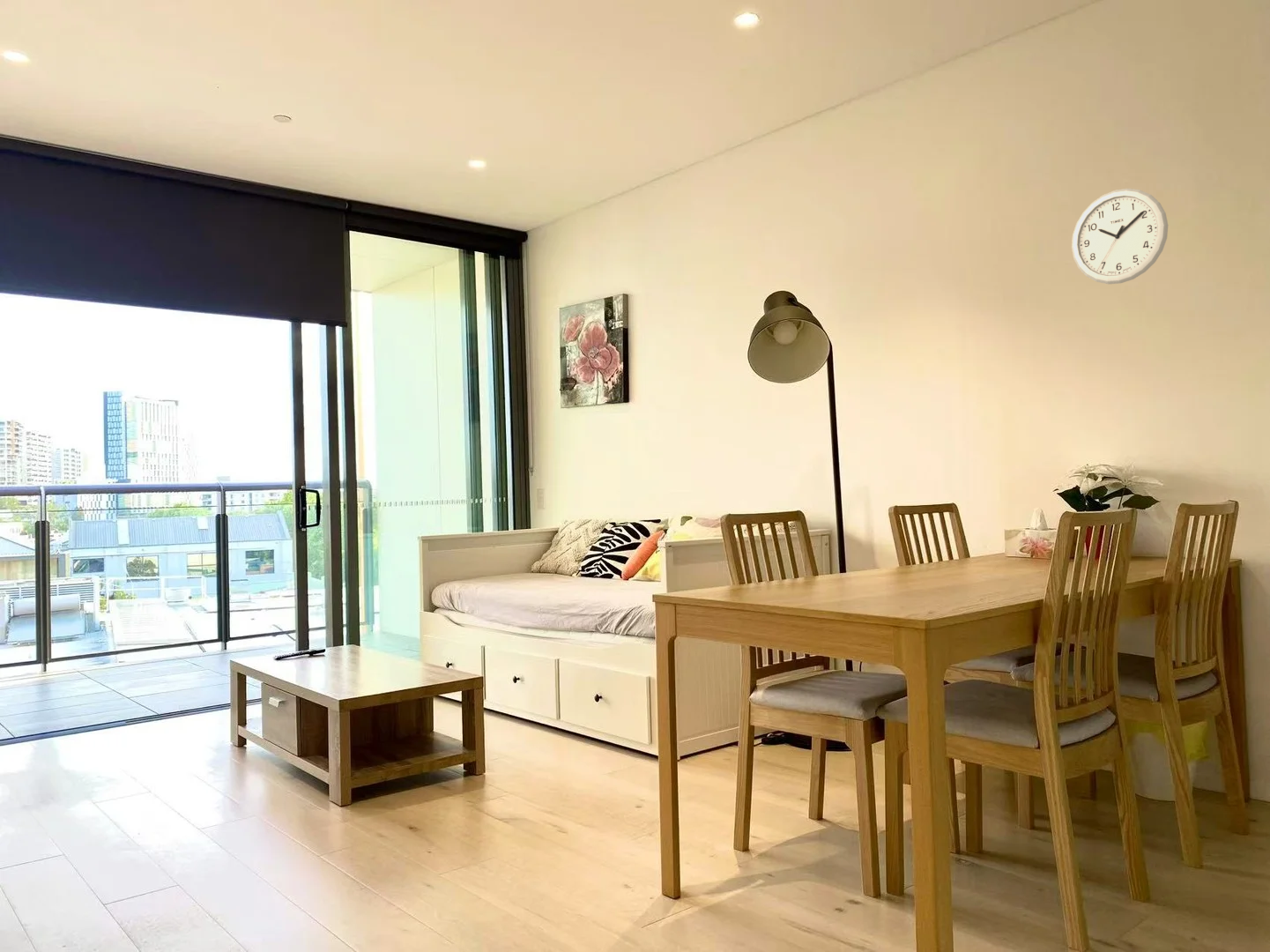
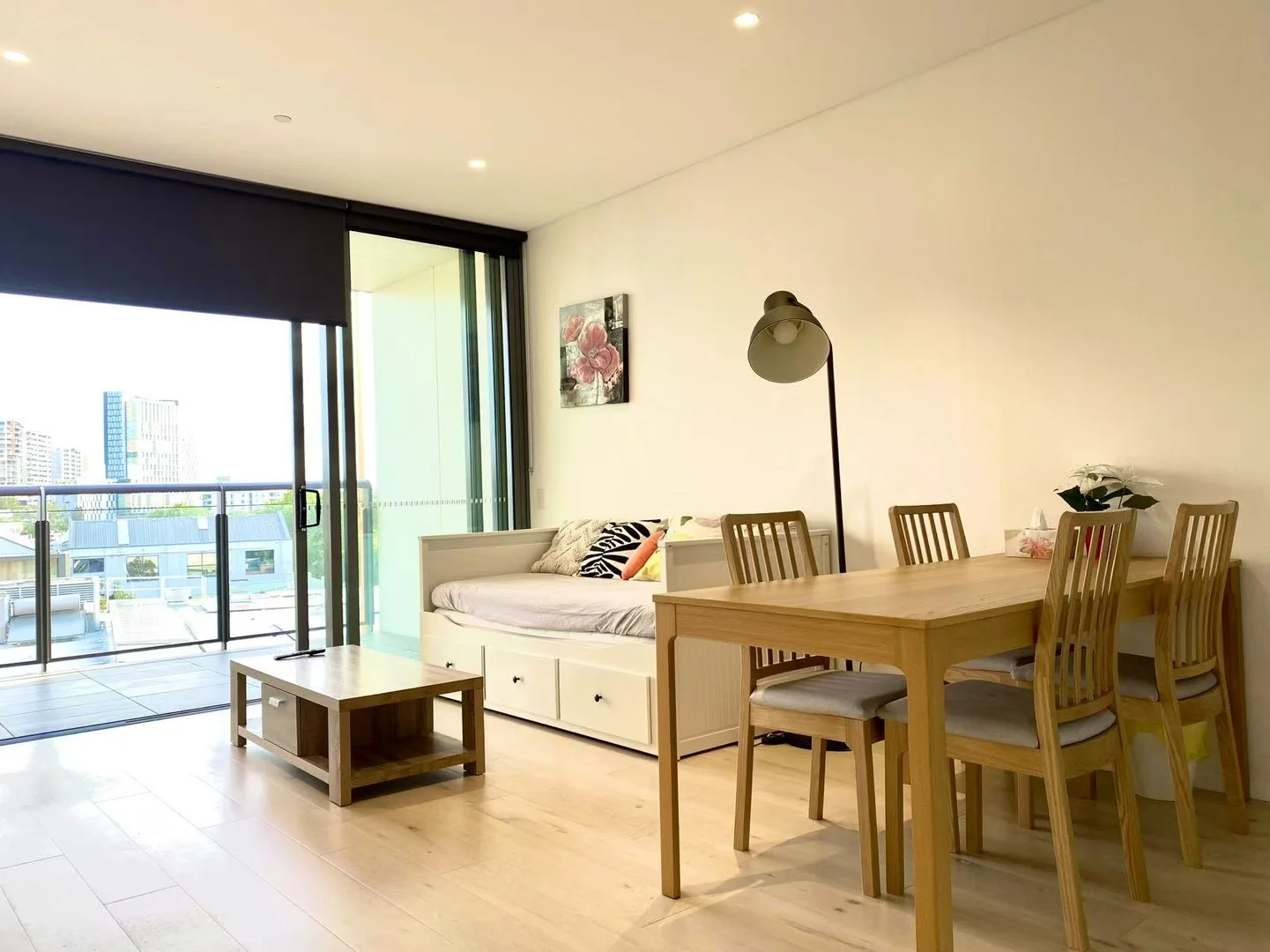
- wall clock [1071,188,1169,285]
